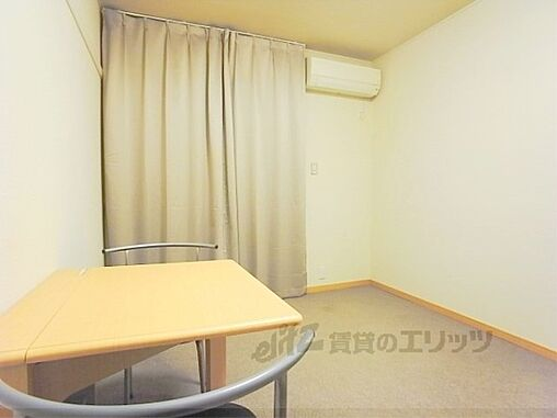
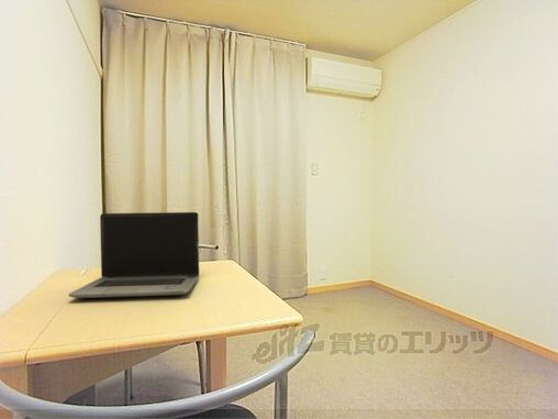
+ laptop computer [68,211,200,299]
